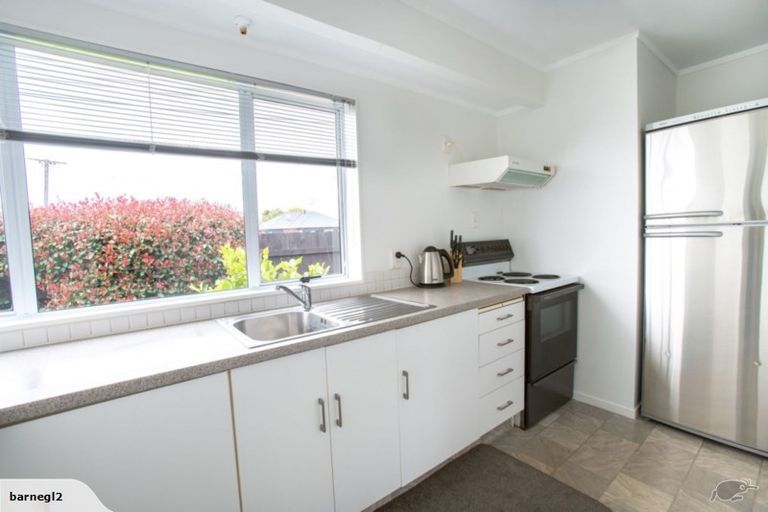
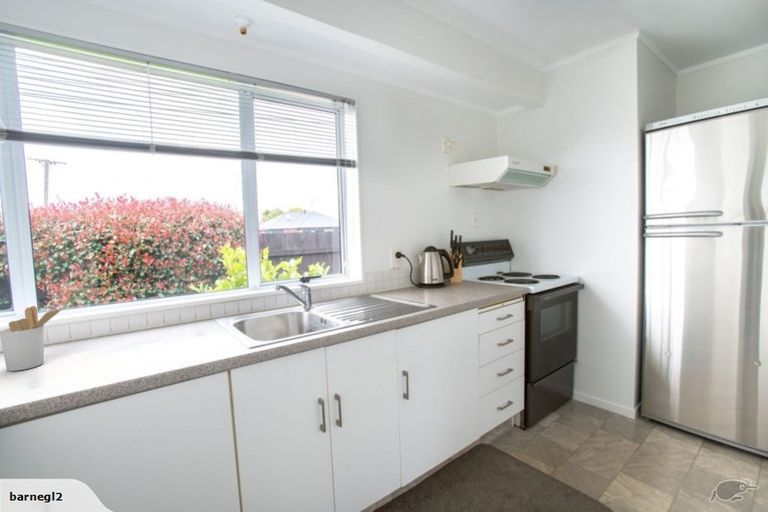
+ utensil holder [0,305,64,372]
